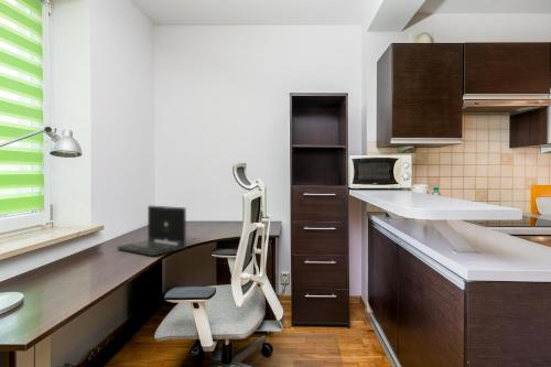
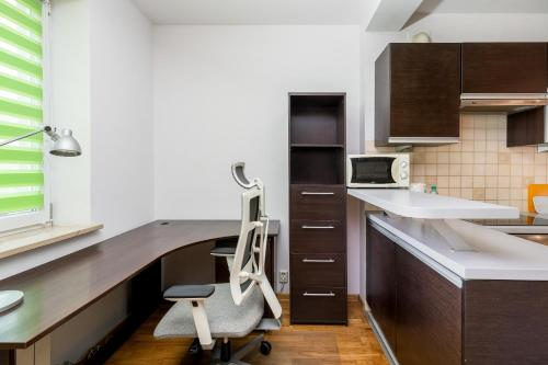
- laptop [116,205,187,257]
